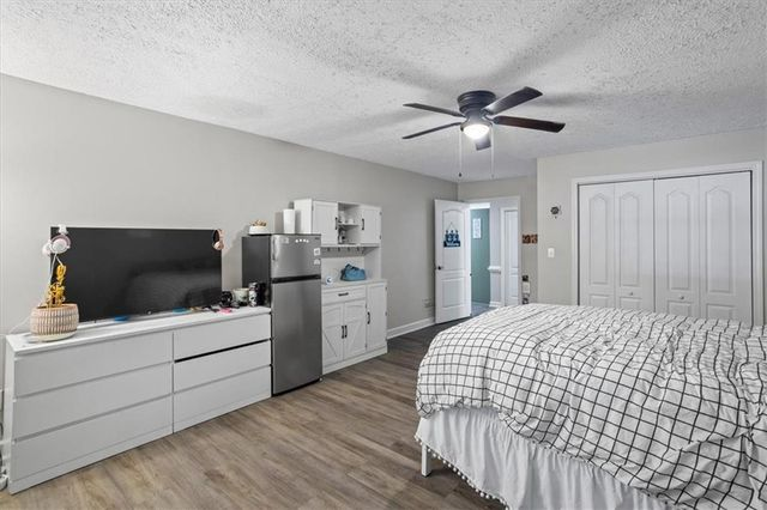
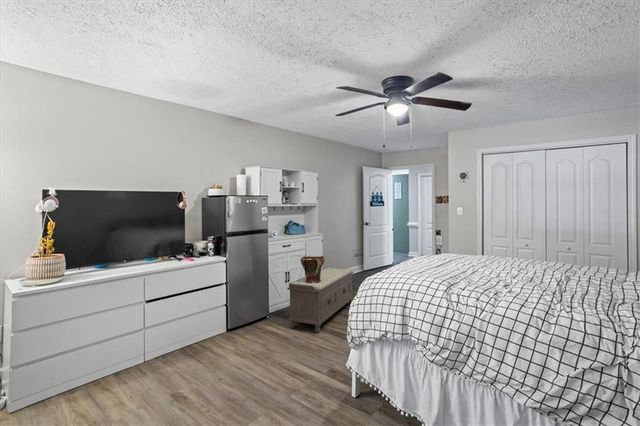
+ decorative urn [300,255,325,283]
+ bench [286,266,355,333]
